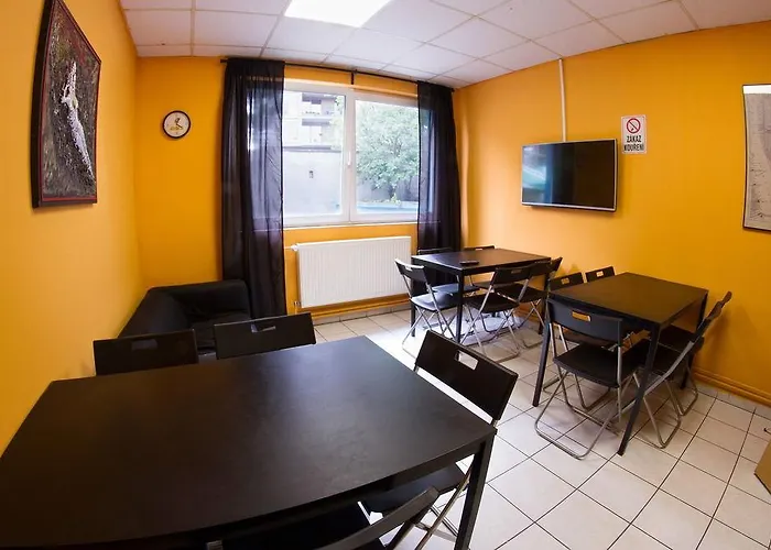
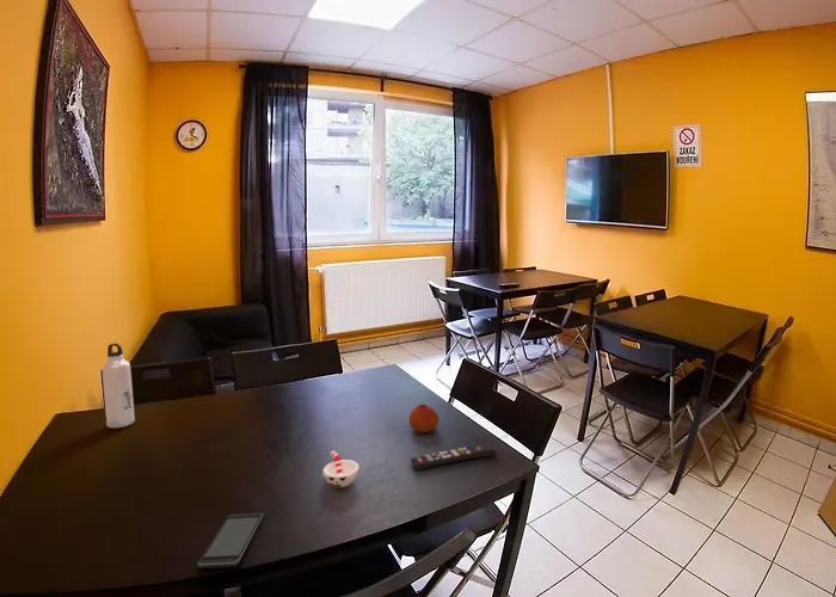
+ cup [321,450,359,488]
+ smartphone [197,511,264,570]
+ water bottle [100,343,136,430]
+ fruit [408,402,439,433]
+ remote control [410,443,497,470]
